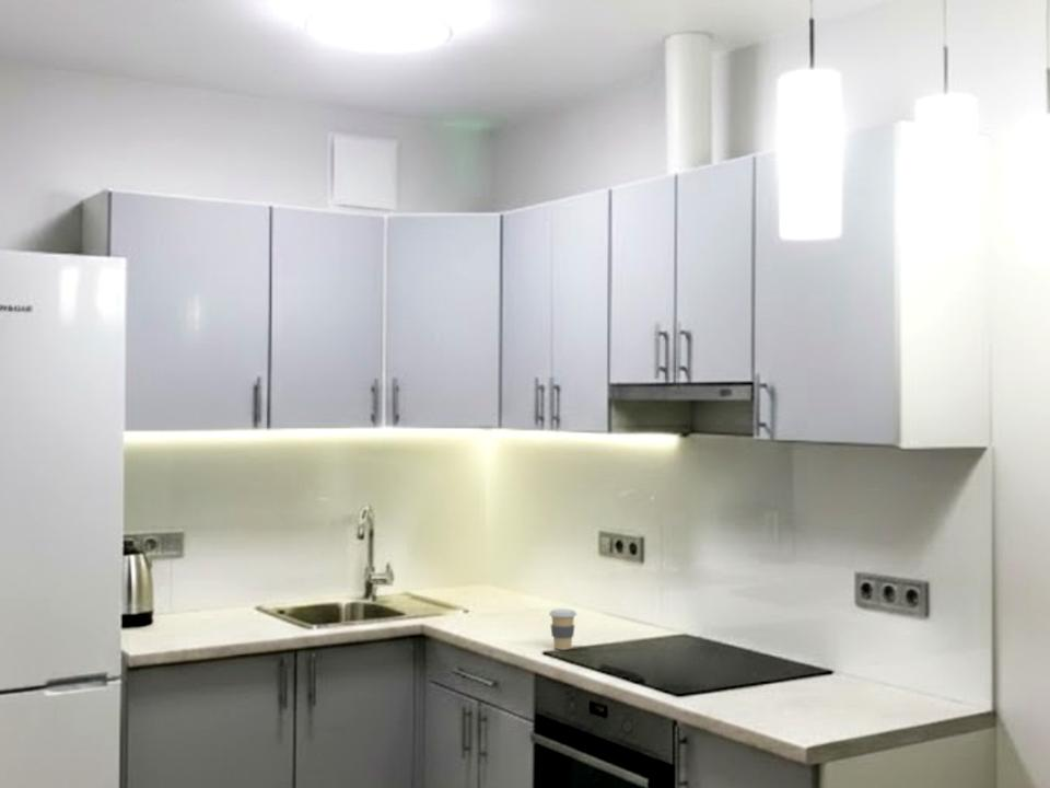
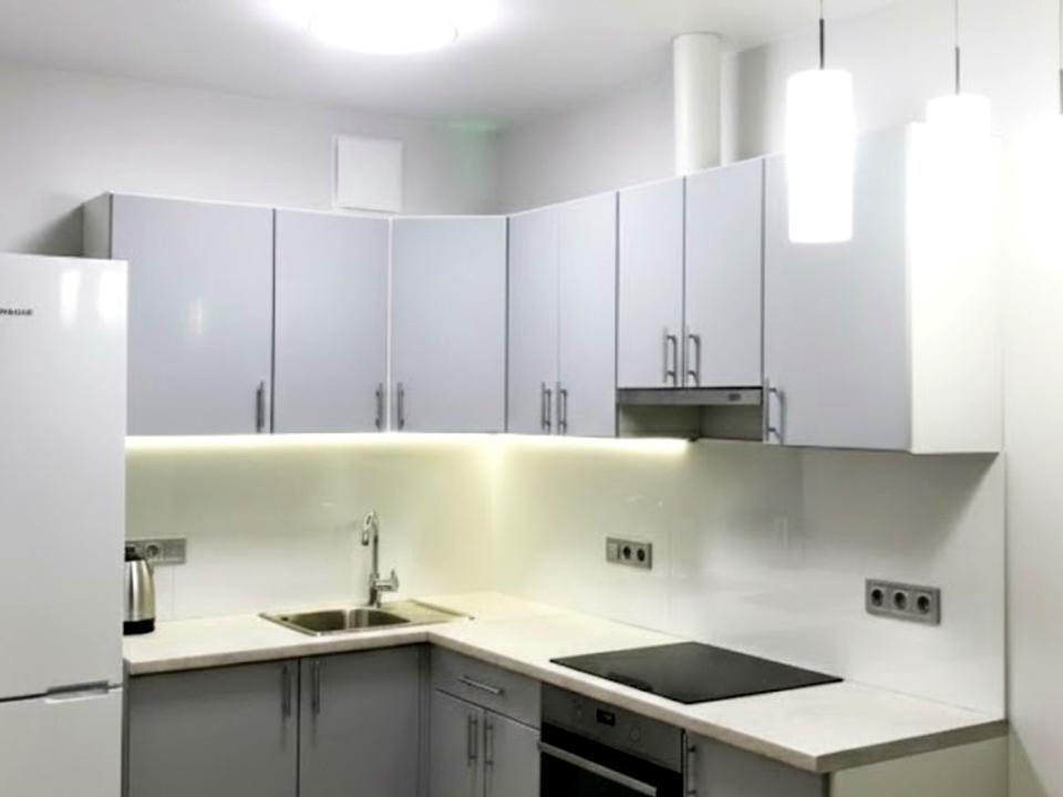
- coffee cup [548,607,578,651]
